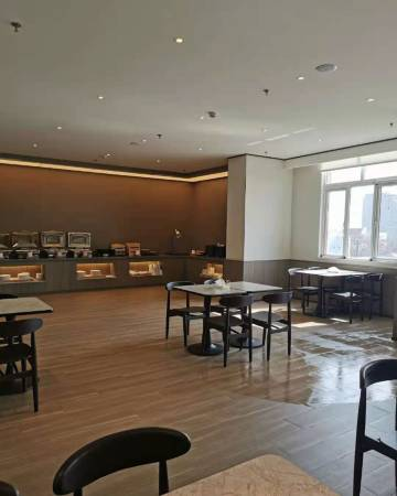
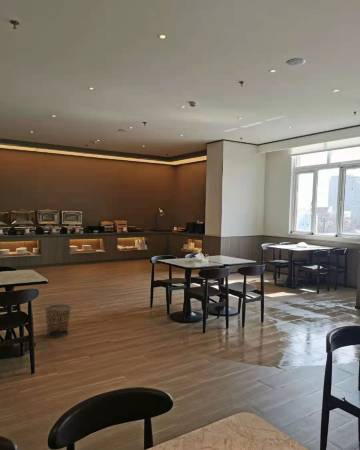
+ waste bin [44,304,72,339]
